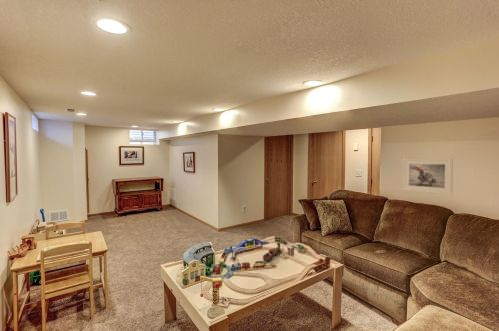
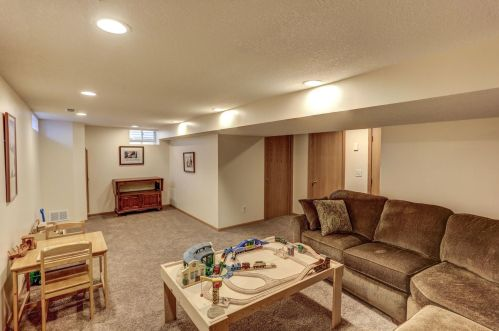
- toy train [262,242,283,263]
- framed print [402,157,454,196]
